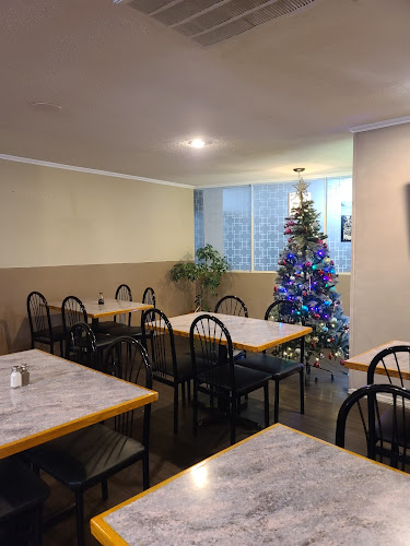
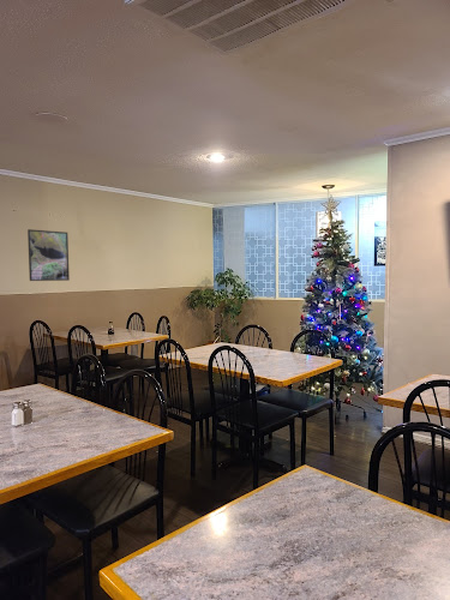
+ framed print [26,228,71,282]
